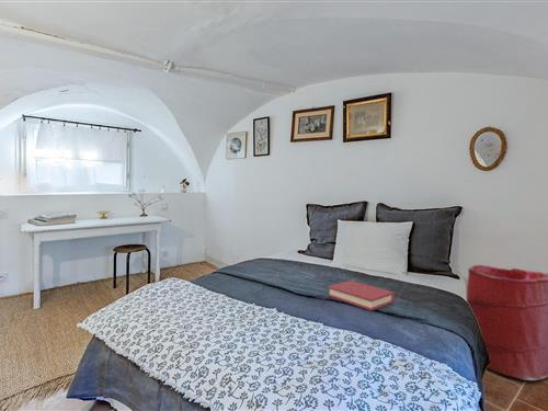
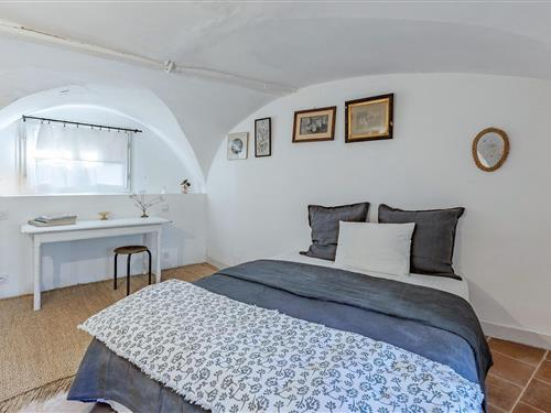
- hardback book [327,279,395,311]
- laundry hamper [466,264,548,381]
